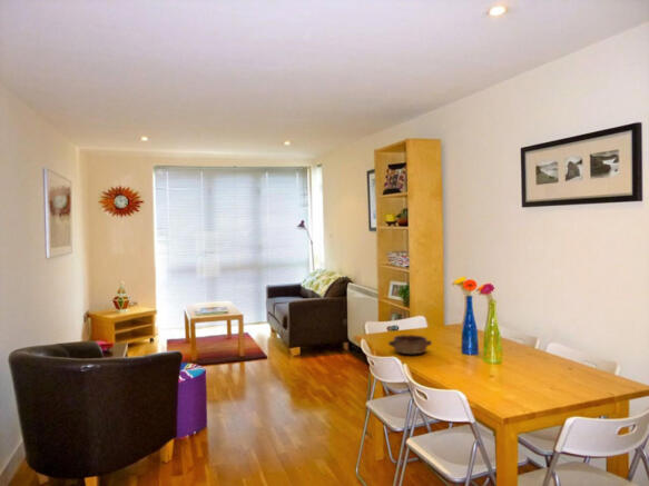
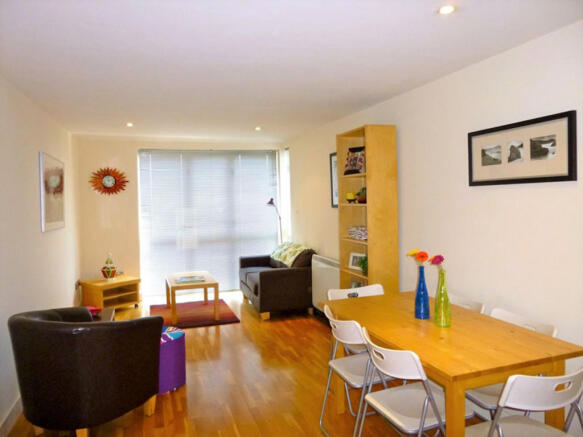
- bowl [387,334,433,355]
